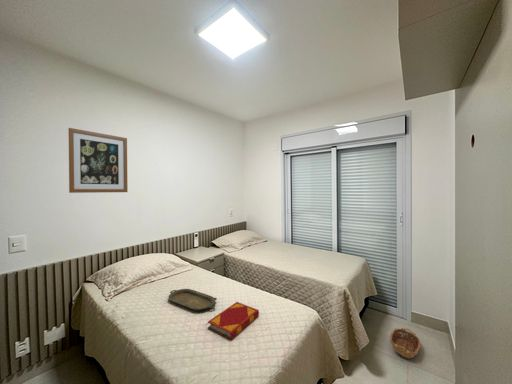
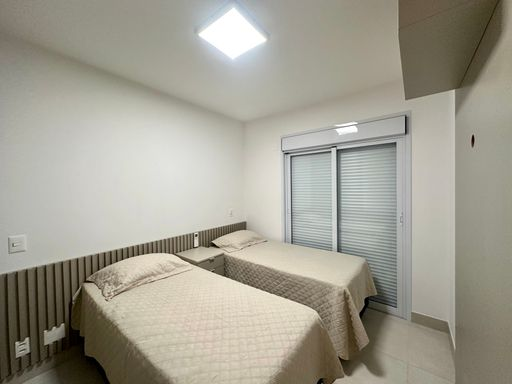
- serving tray [168,288,218,312]
- wall art [67,127,129,194]
- hardback book [207,301,260,341]
- basket [389,327,422,360]
